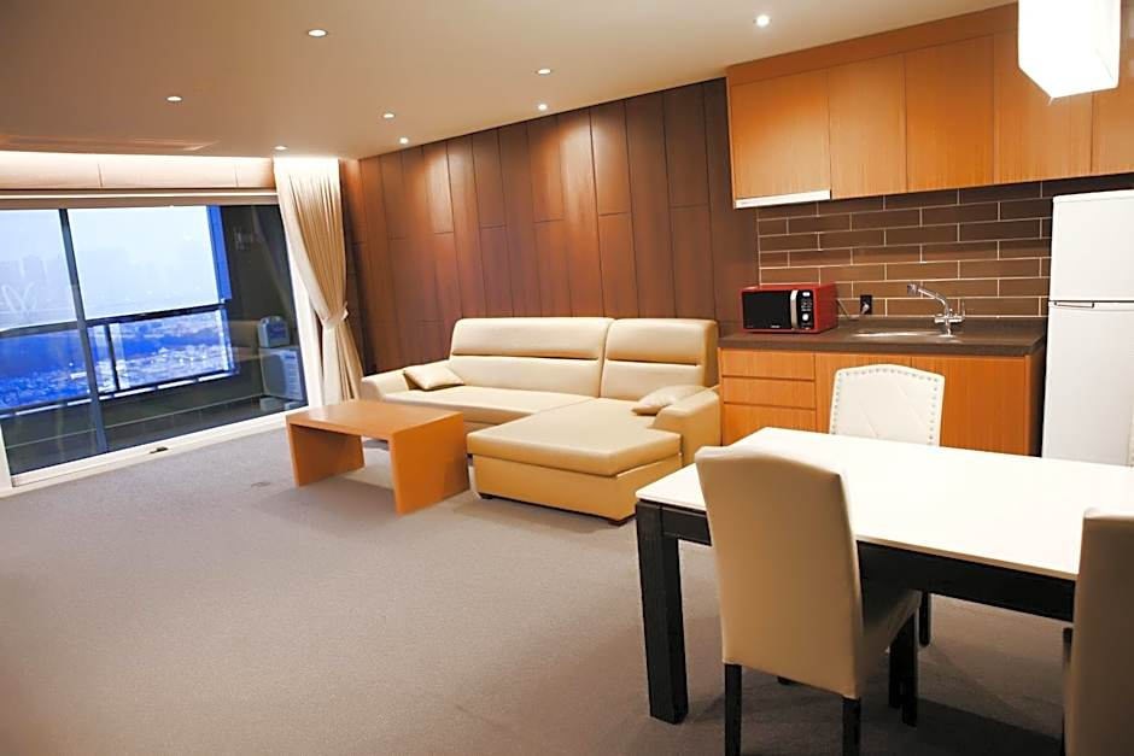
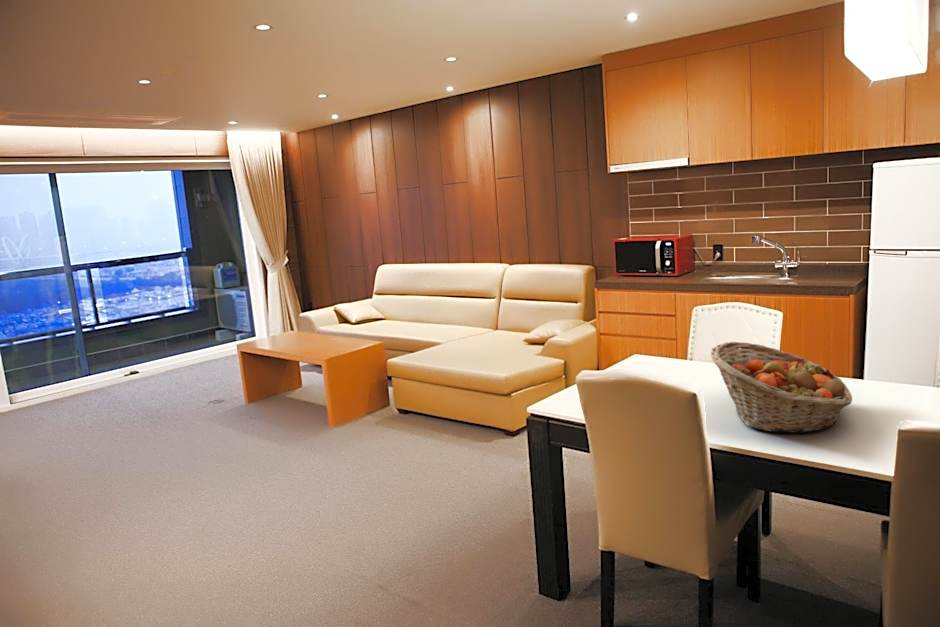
+ fruit basket [710,341,853,434]
